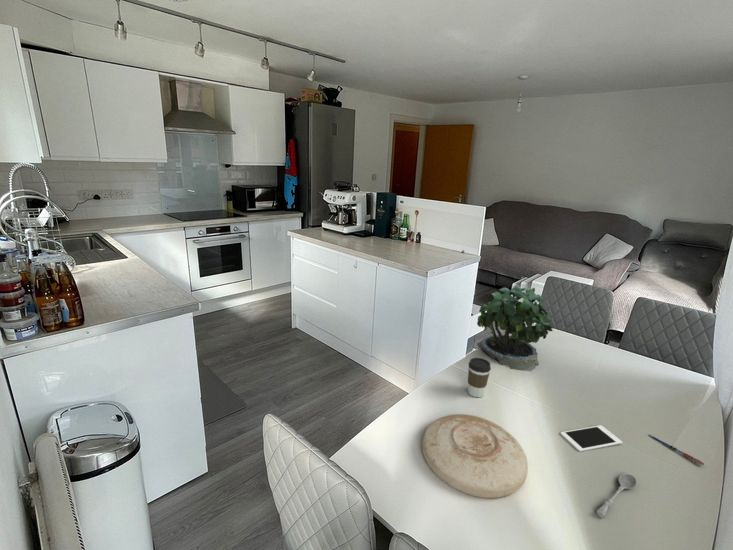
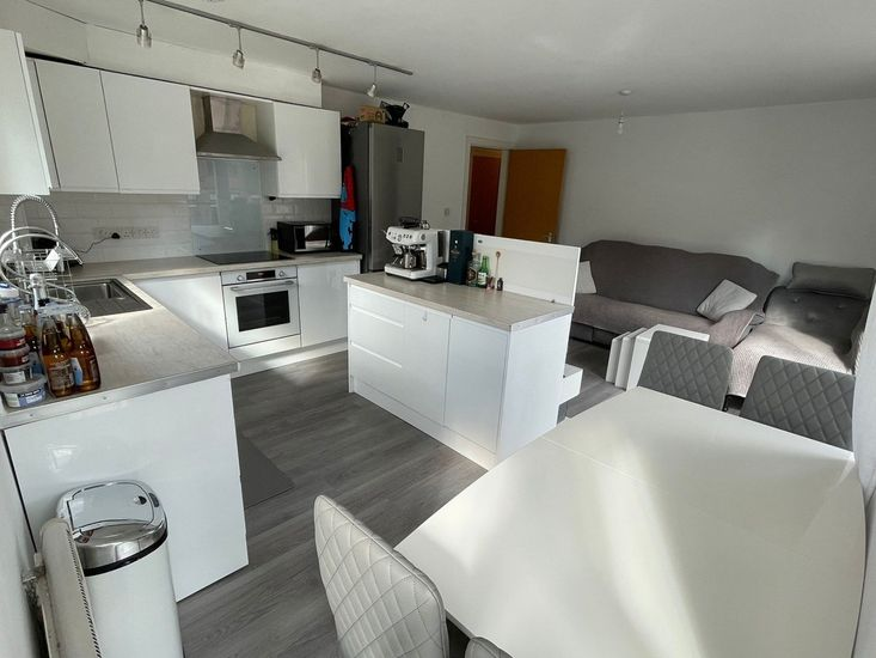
- potted plant [476,276,554,372]
- plate [421,413,529,499]
- pen [647,434,705,466]
- cell phone [559,424,623,453]
- coffee cup [467,357,492,398]
- soupspoon [595,473,637,519]
